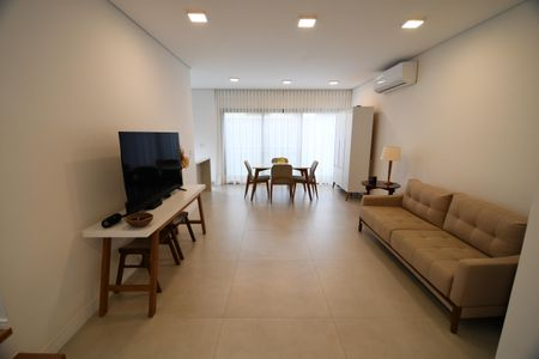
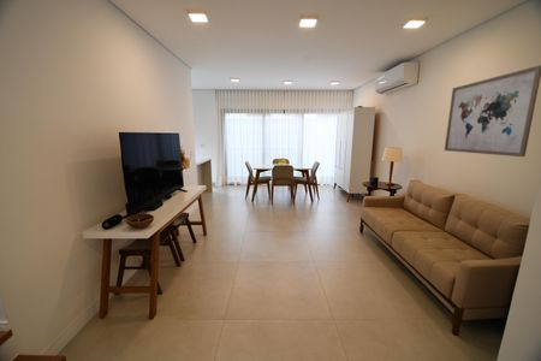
+ wall art [444,64,541,158]
